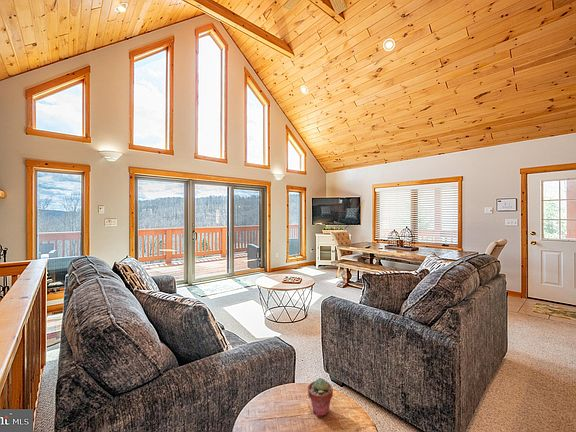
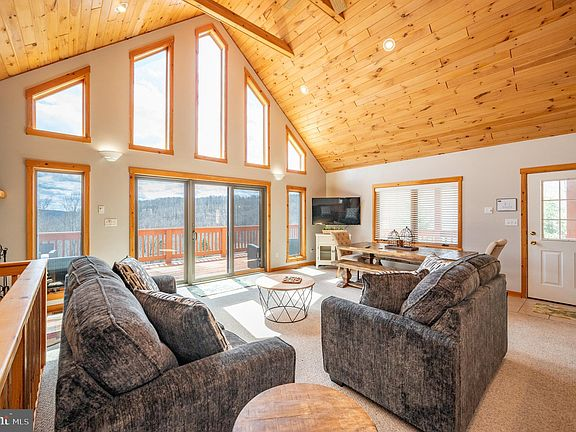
- potted succulent [307,377,334,418]
